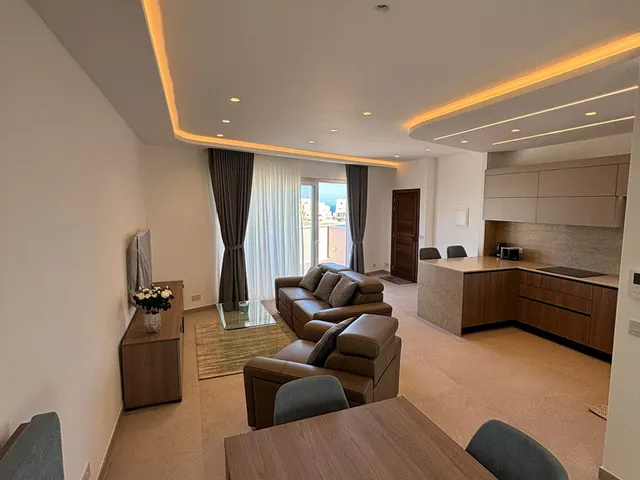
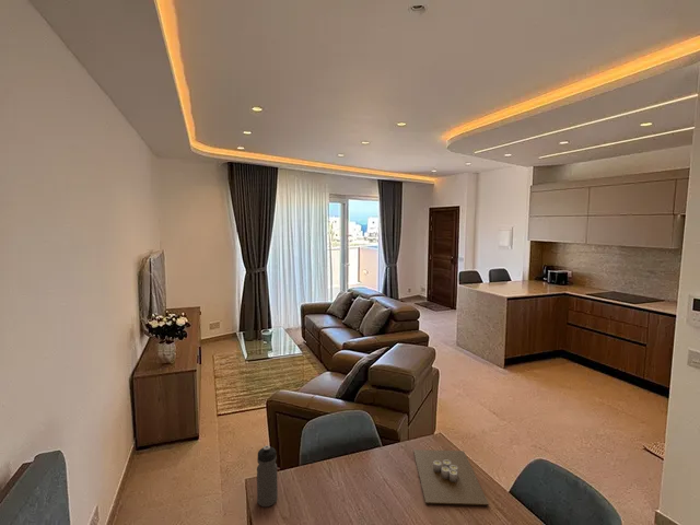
+ water bottle [256,444,279,508]
+ candle [412,448,490,506]
